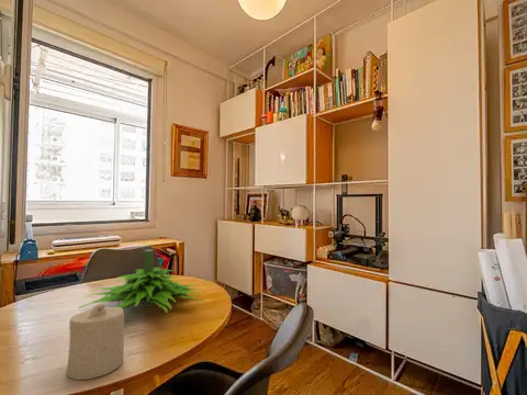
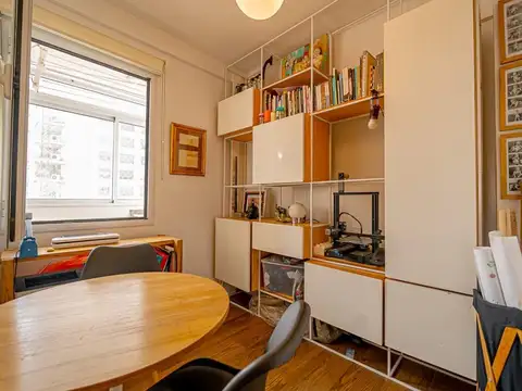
- plant [77,248,203,314]
- candle [66,303,125,381]
